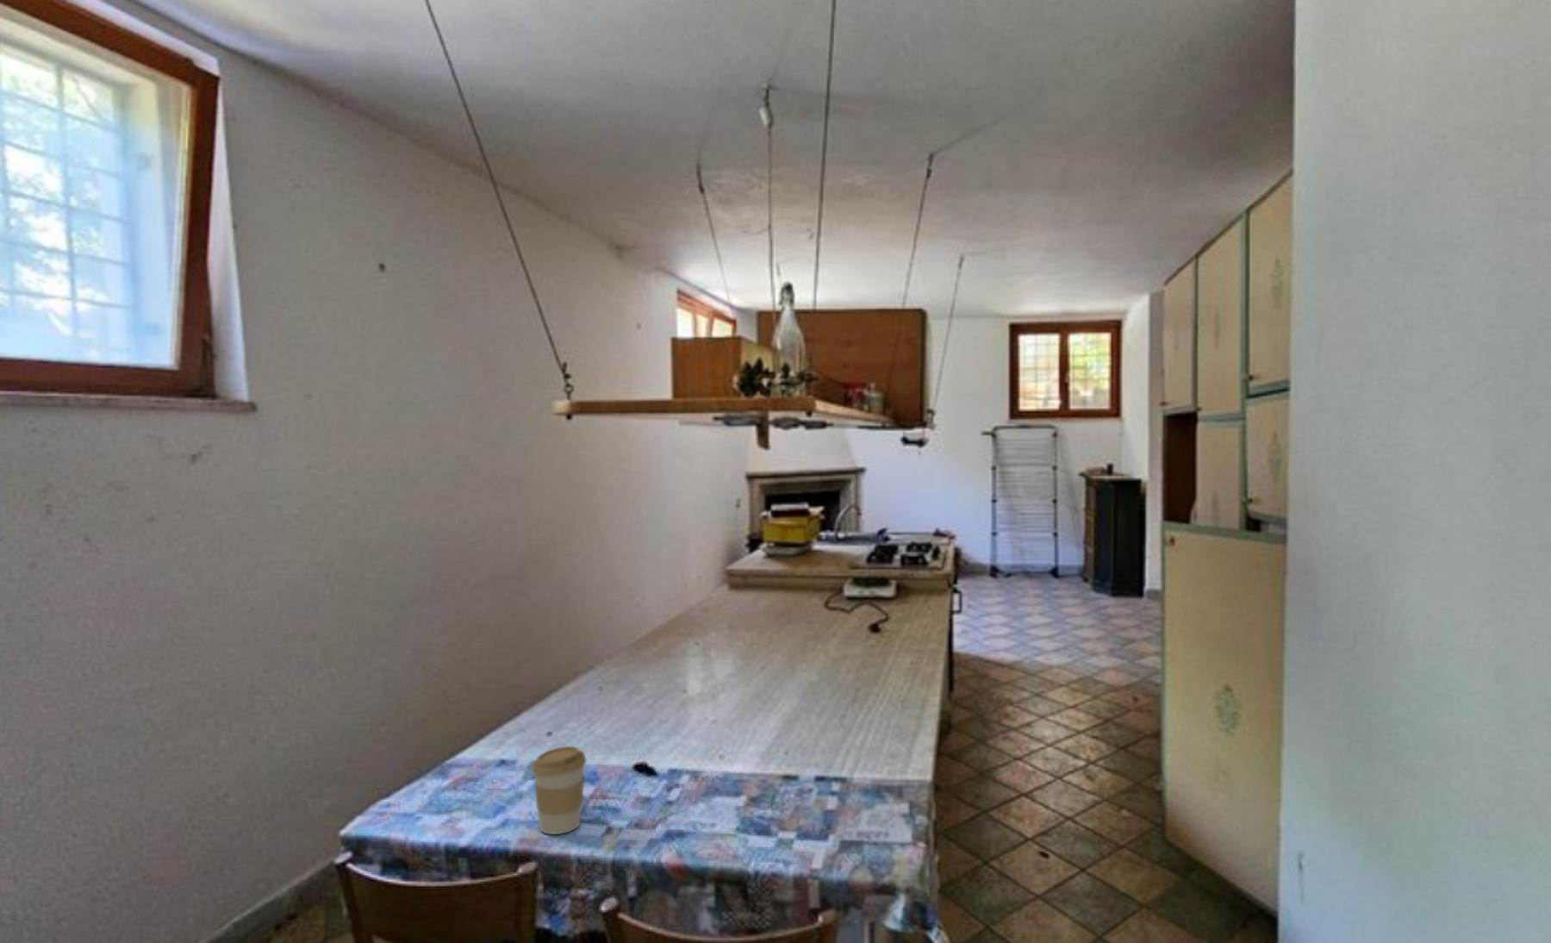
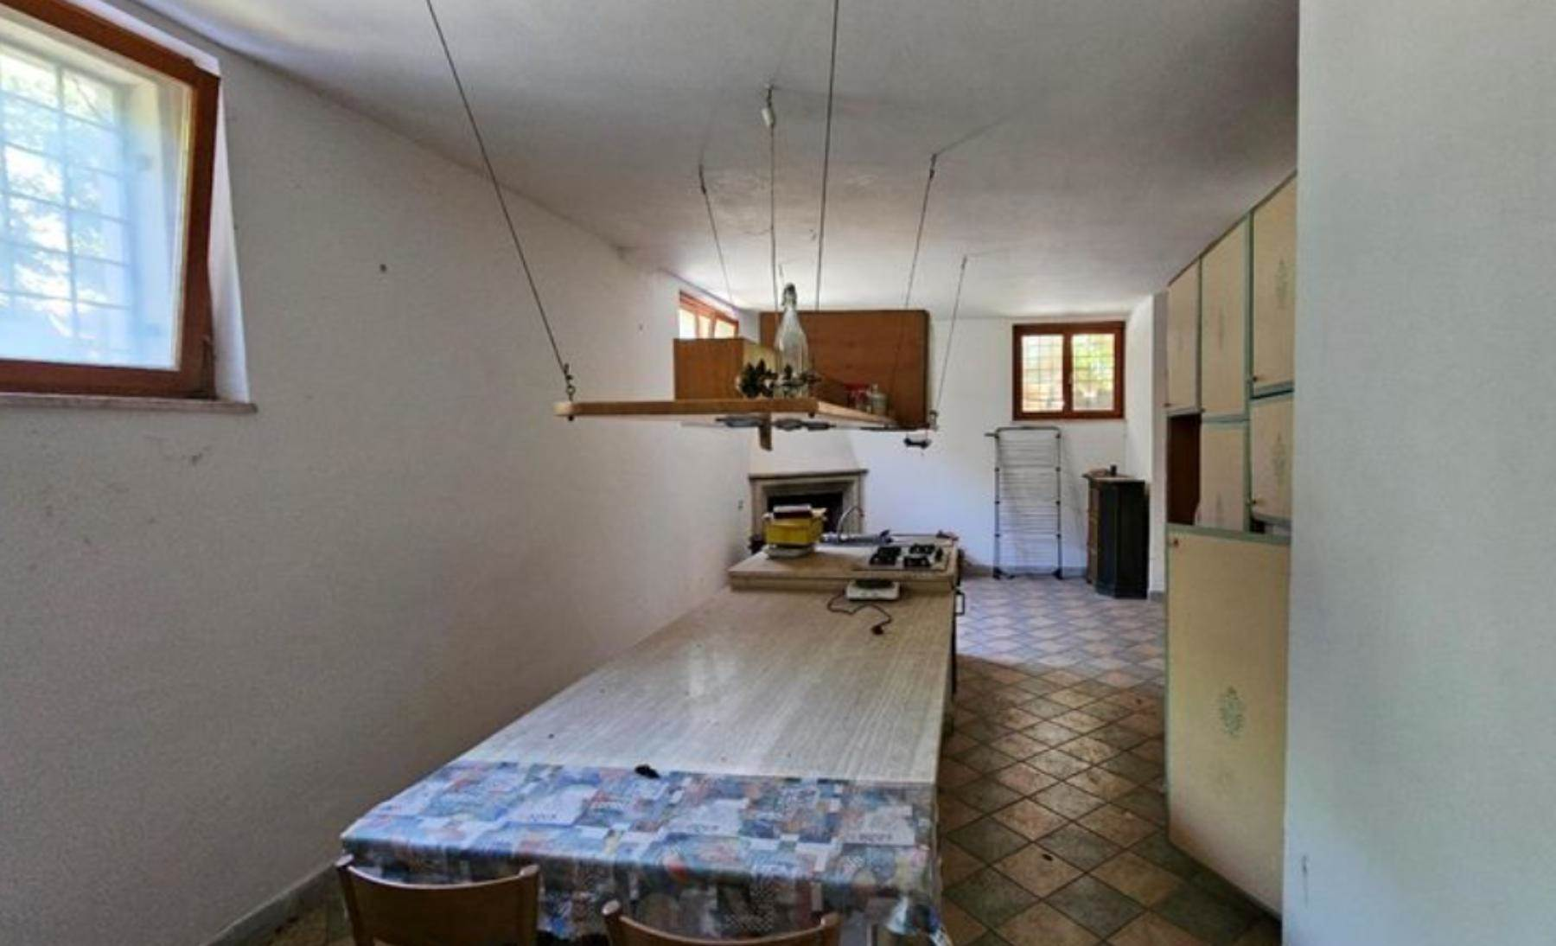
- coffee cup [531,746,587,836]
